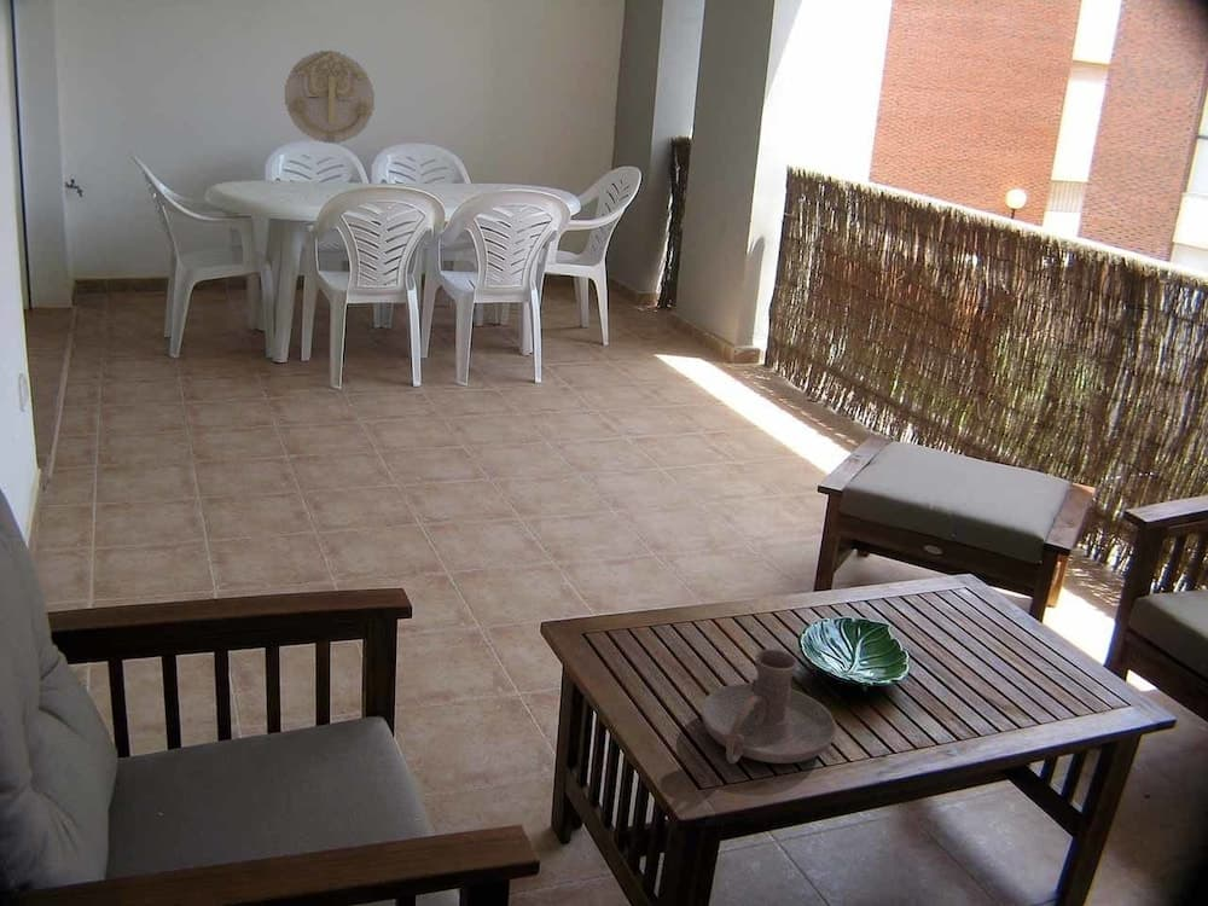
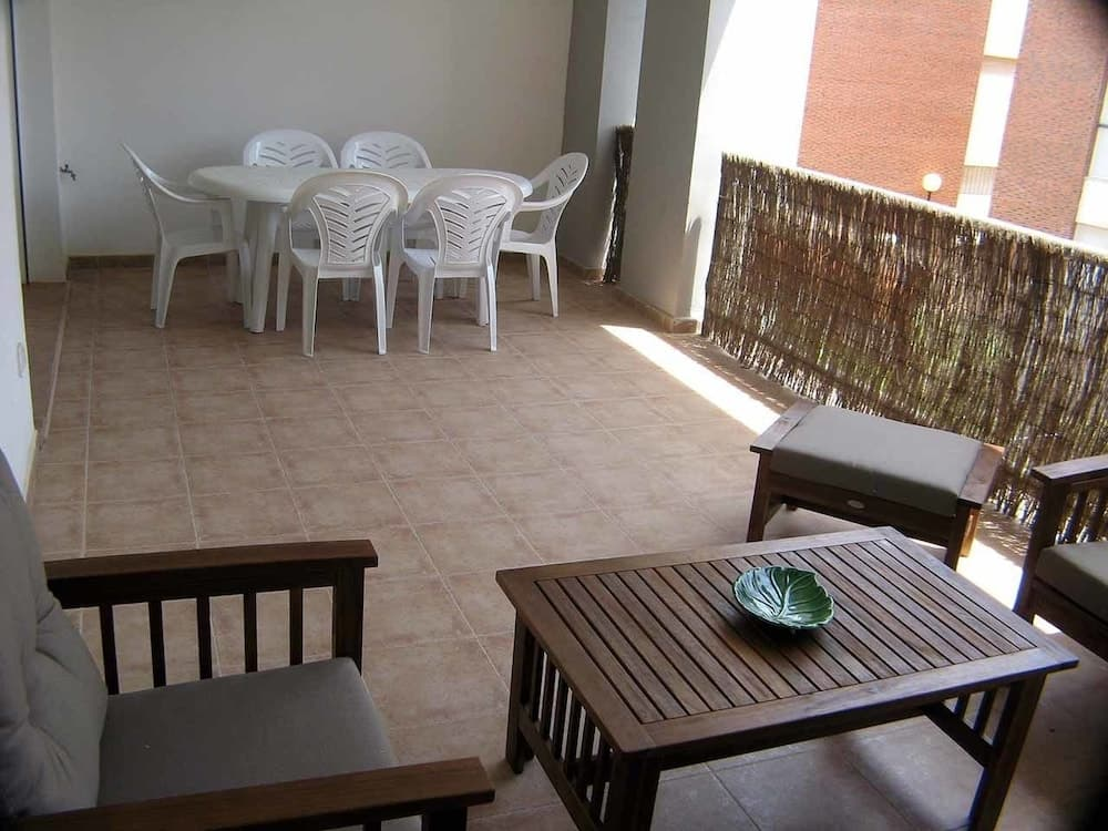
- candle holder [701,649,837,765]
- wall decoration [284,50,376,145]
